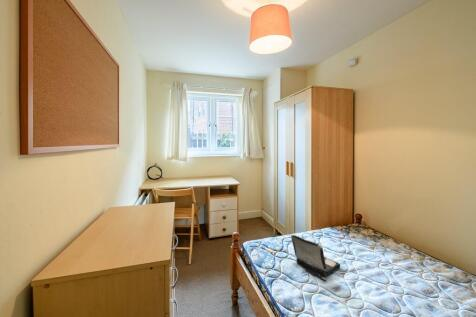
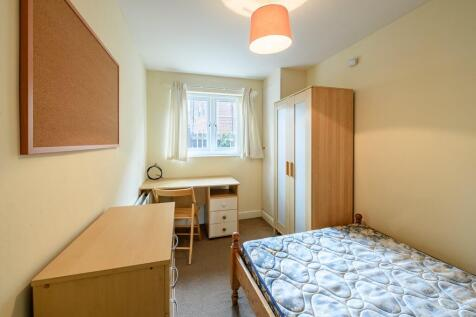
- laptop [290,234,341,282]
